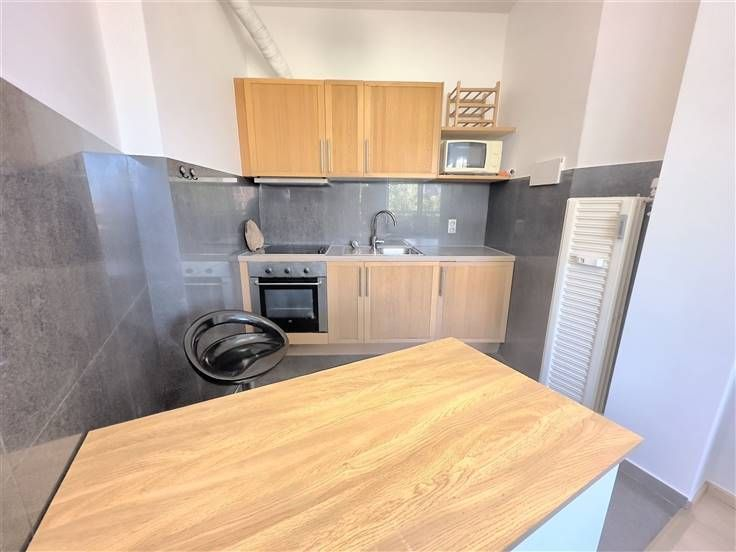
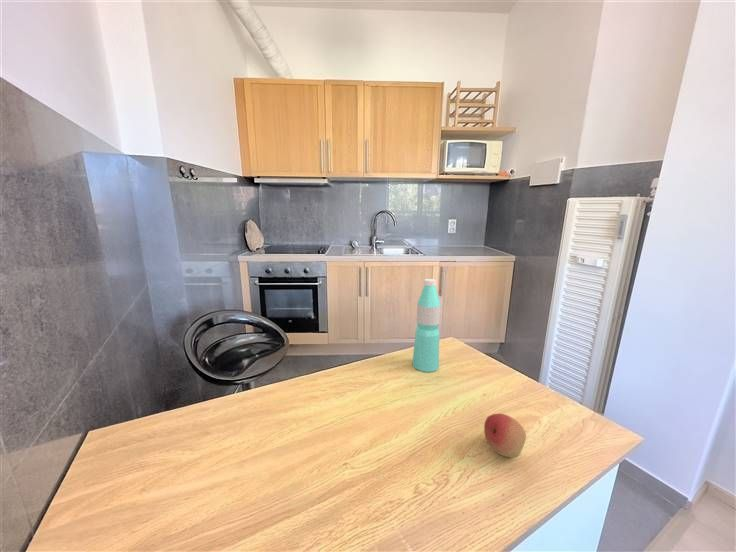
+ fruit [483,413,527,458]
+ water bottle [411,278,442,373]
